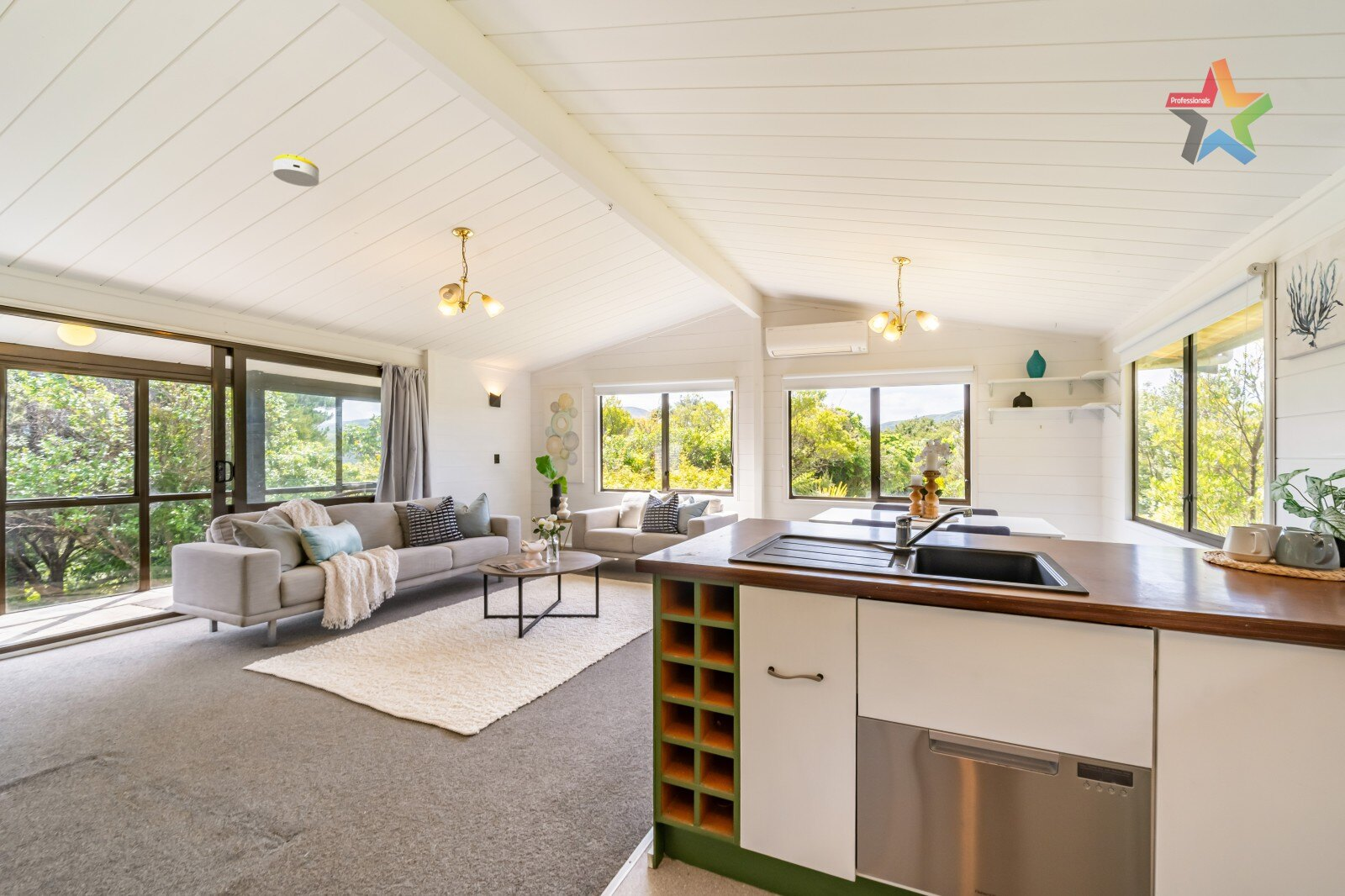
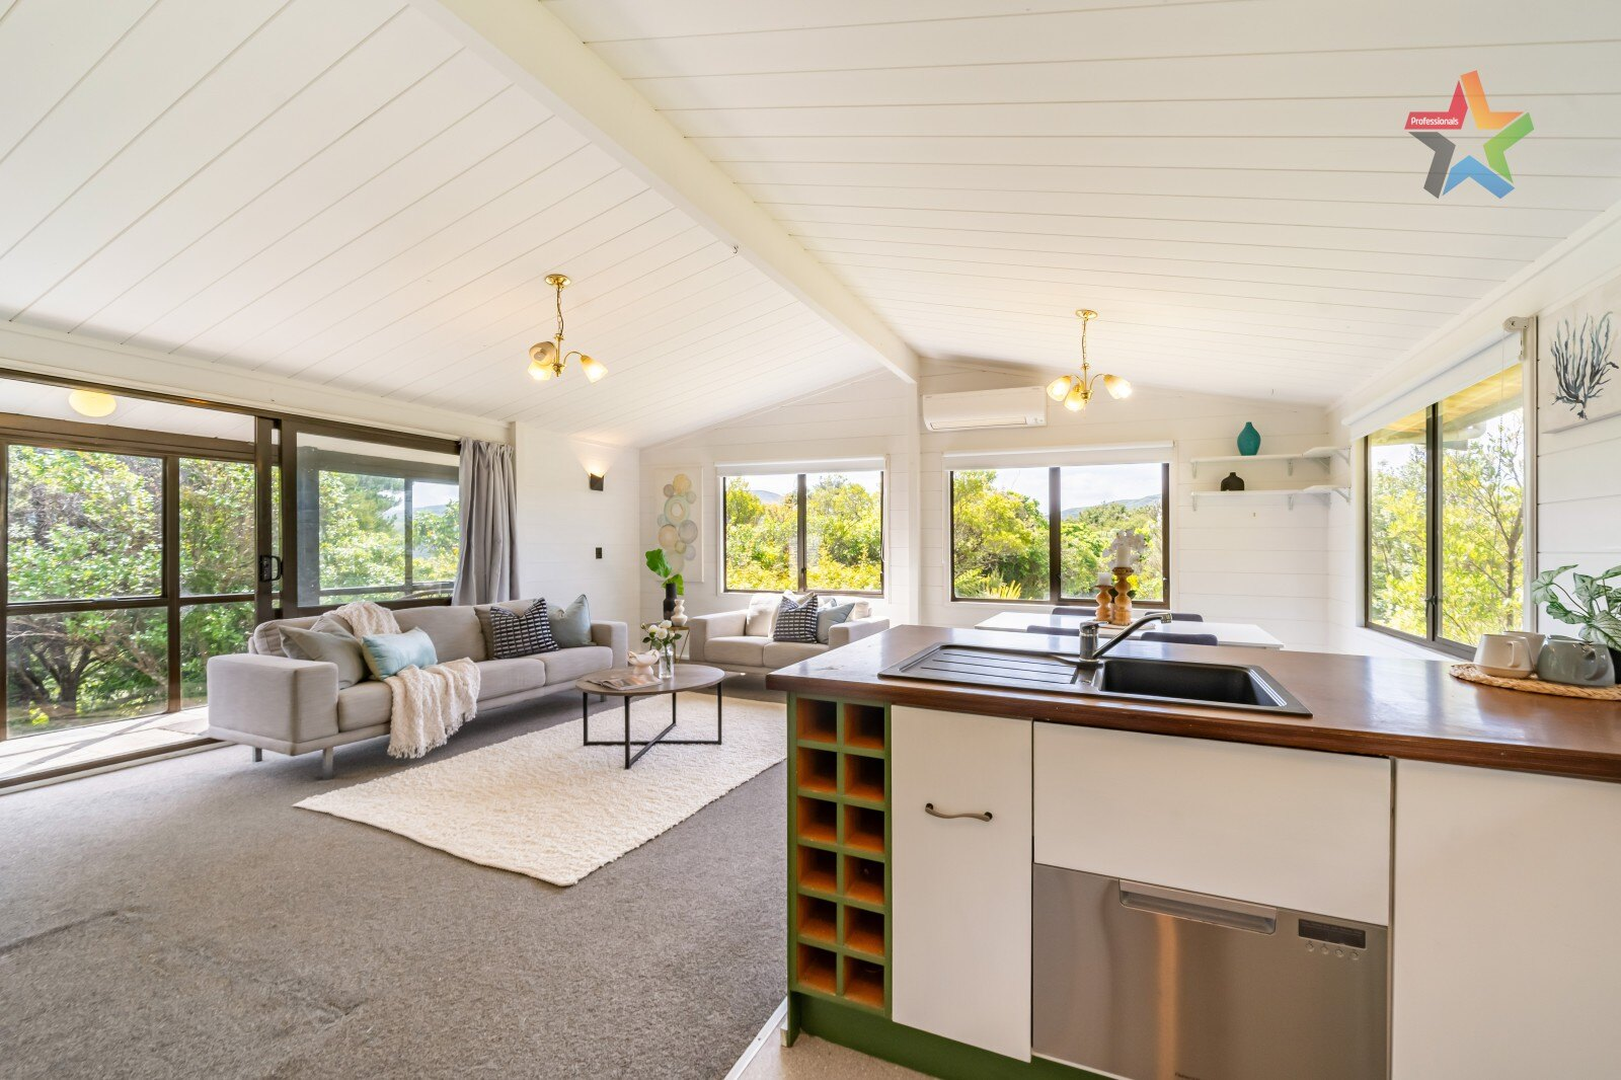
- smoke detector [272,153,319,187]
